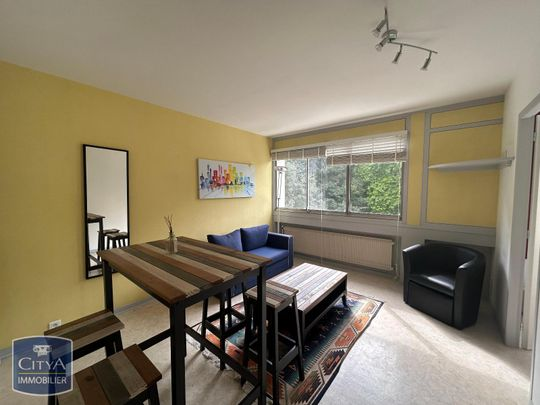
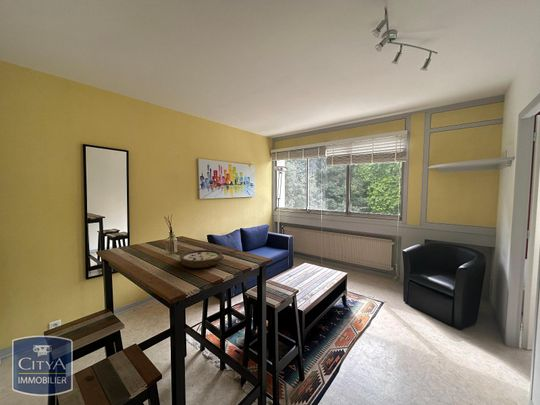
+ bowl [179,249,225,269]
